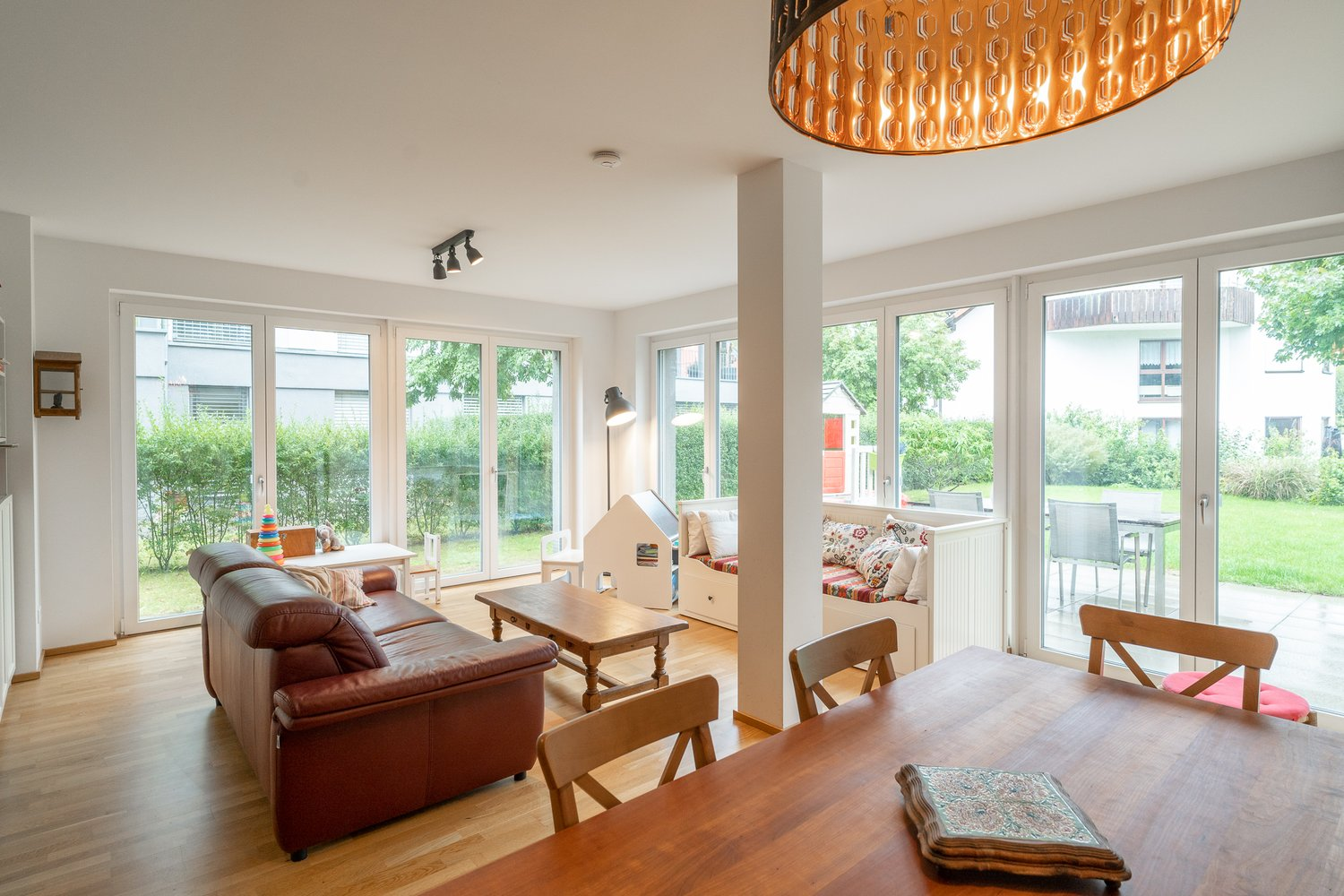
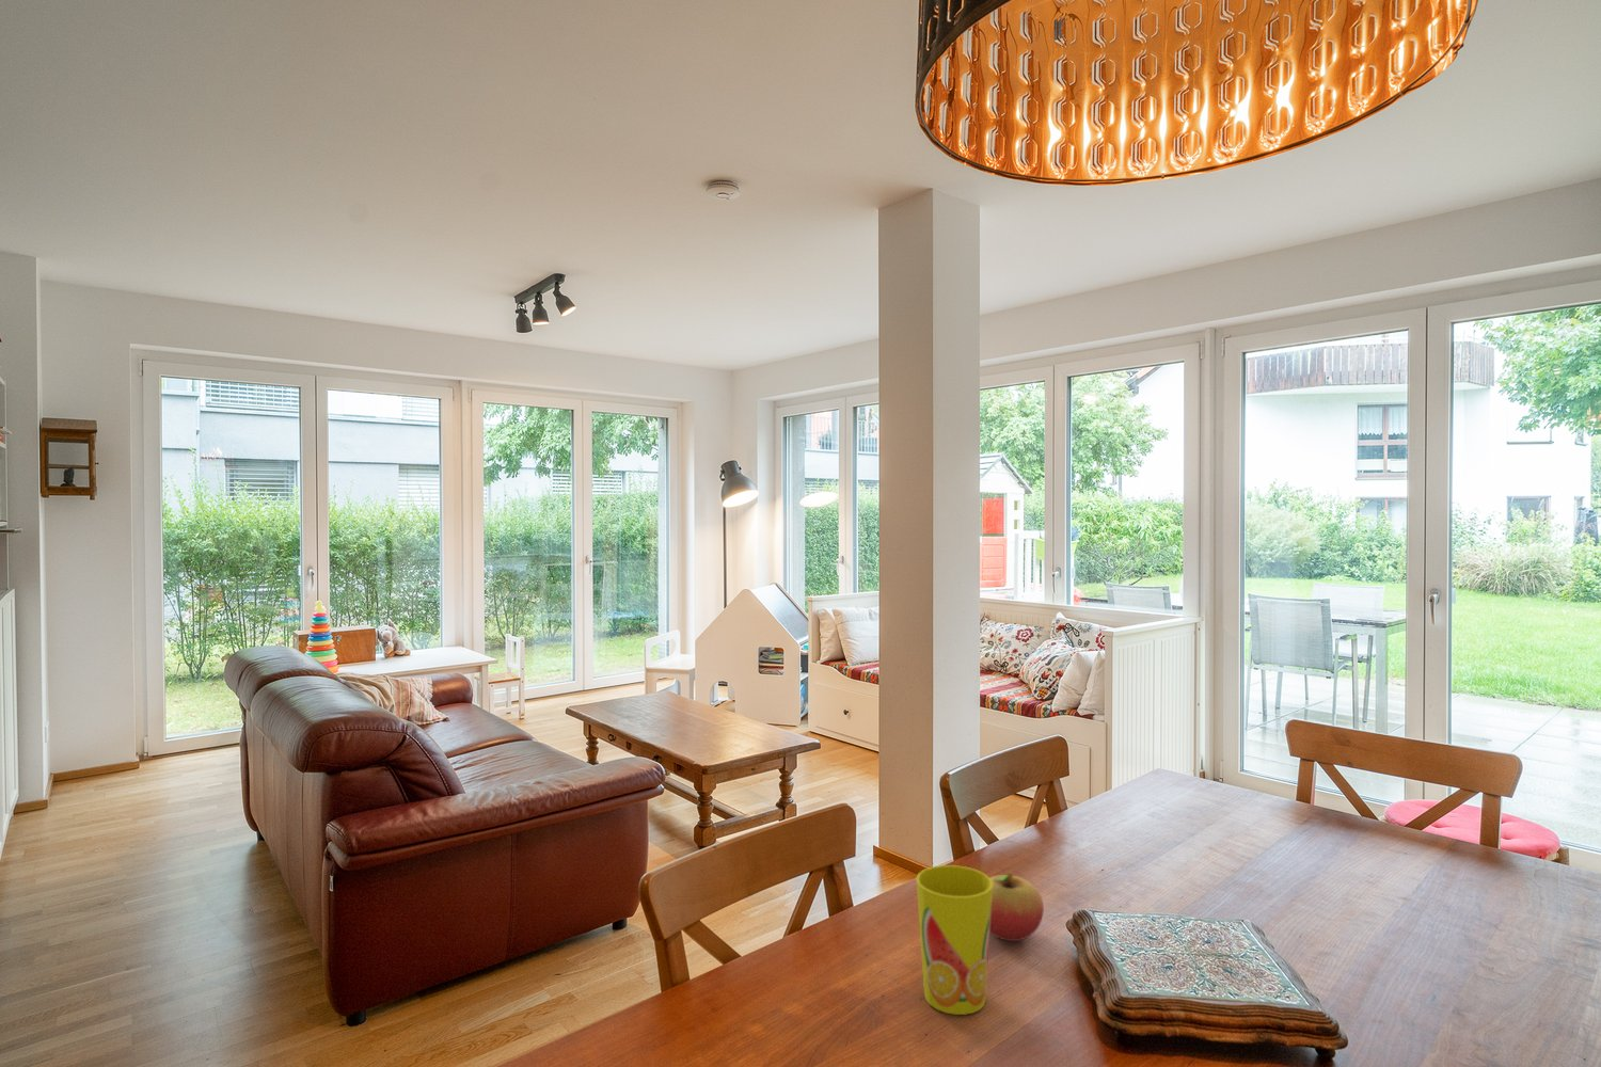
+ cup [915,865,992,1016]
+ fruit [990,871,1045,942]
